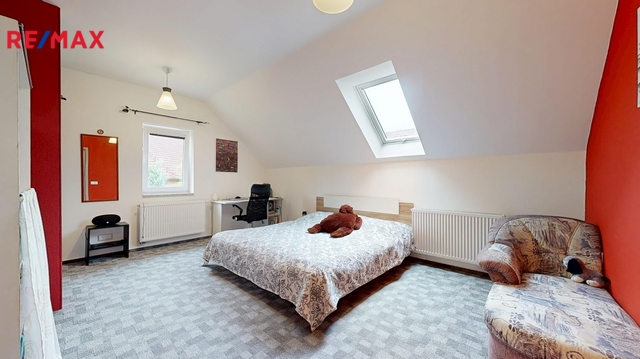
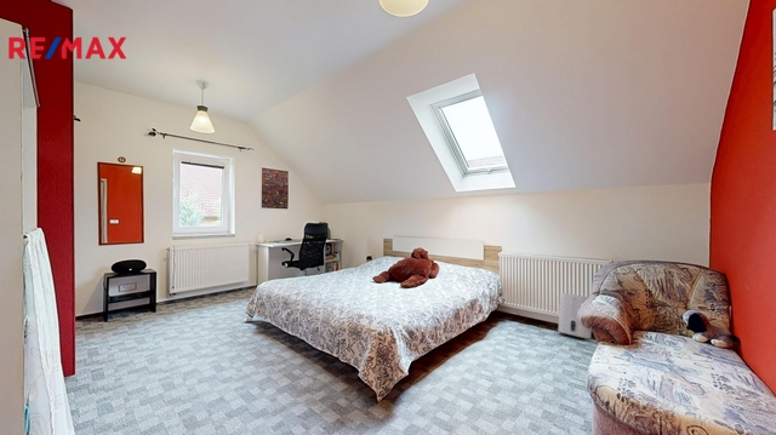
+ air purifier [557,291,592,340]
